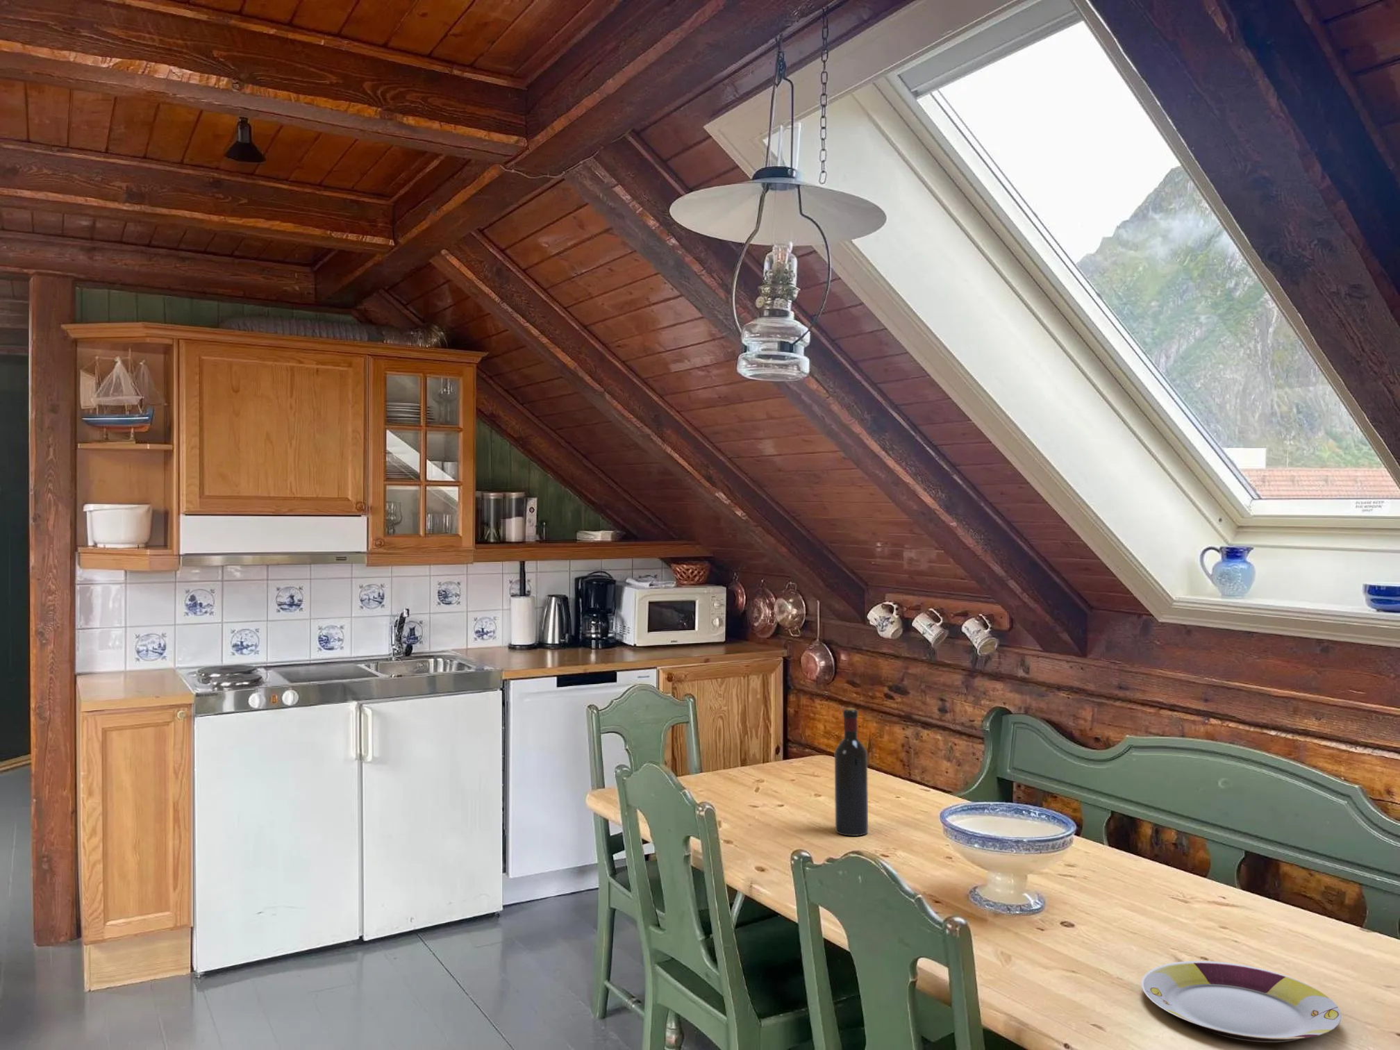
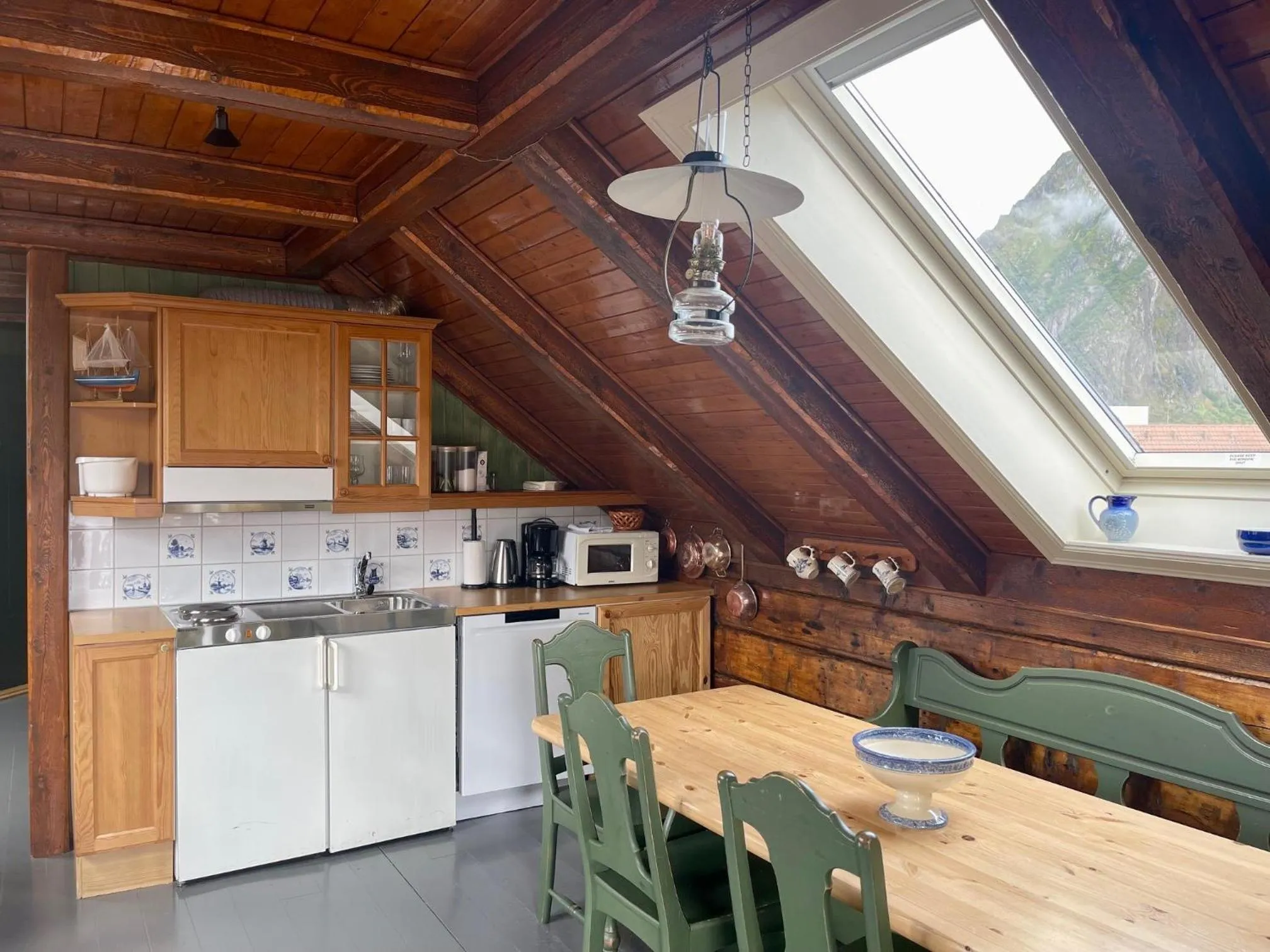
- plate [1141,961,1342,1043]
- wine bottle [834,707,869,837]
